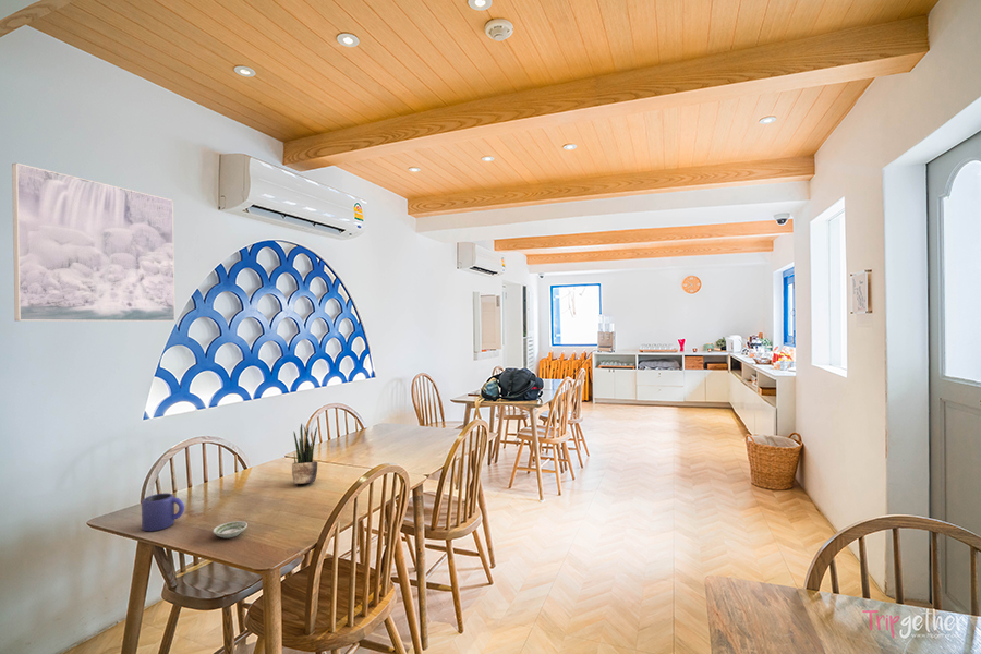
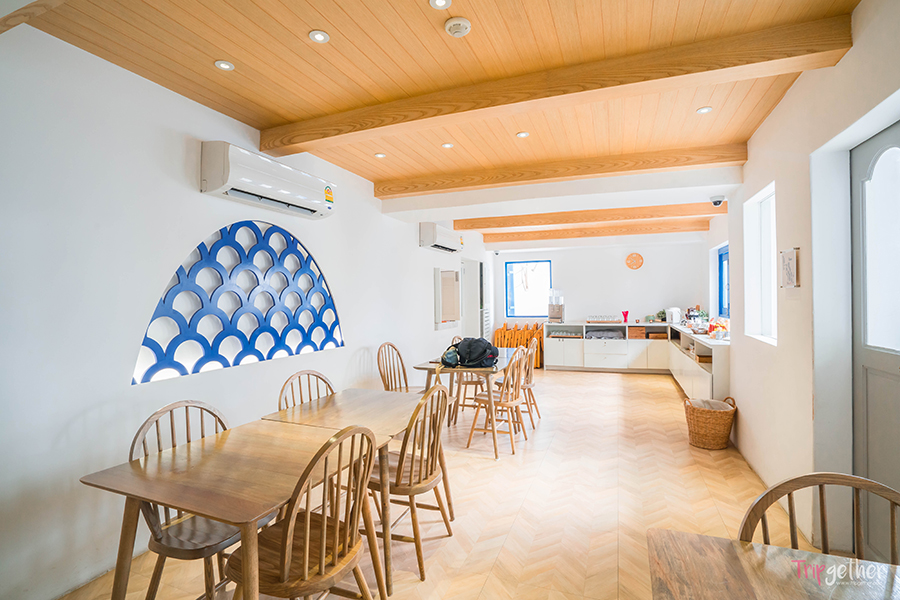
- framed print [11,162,177,323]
- potted plant [291,423,318,485]
- mug [141,492,185,532]
- saucer [211,520,249,540]
